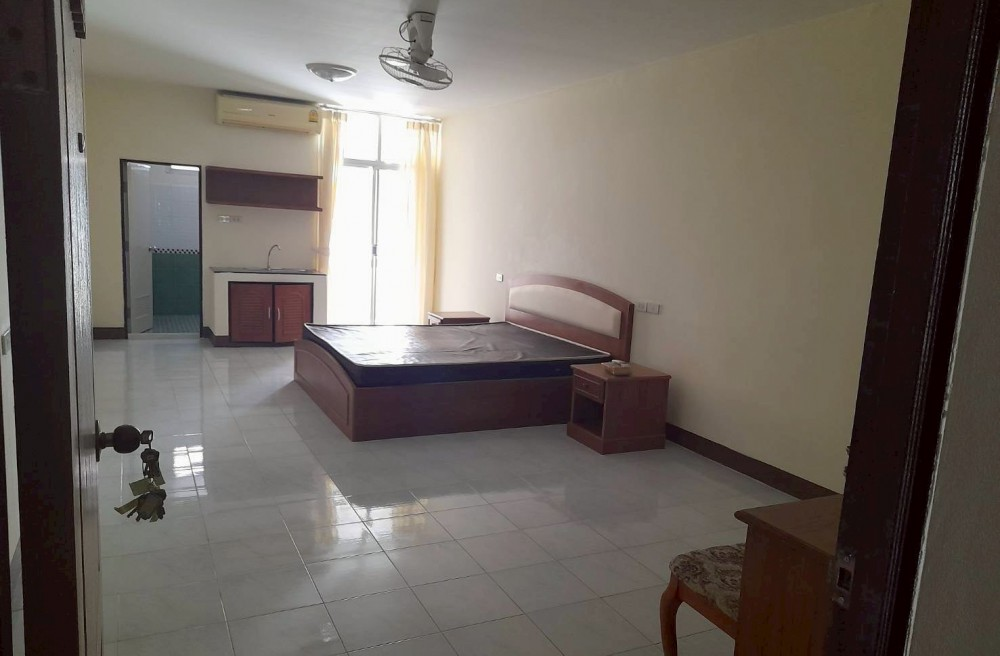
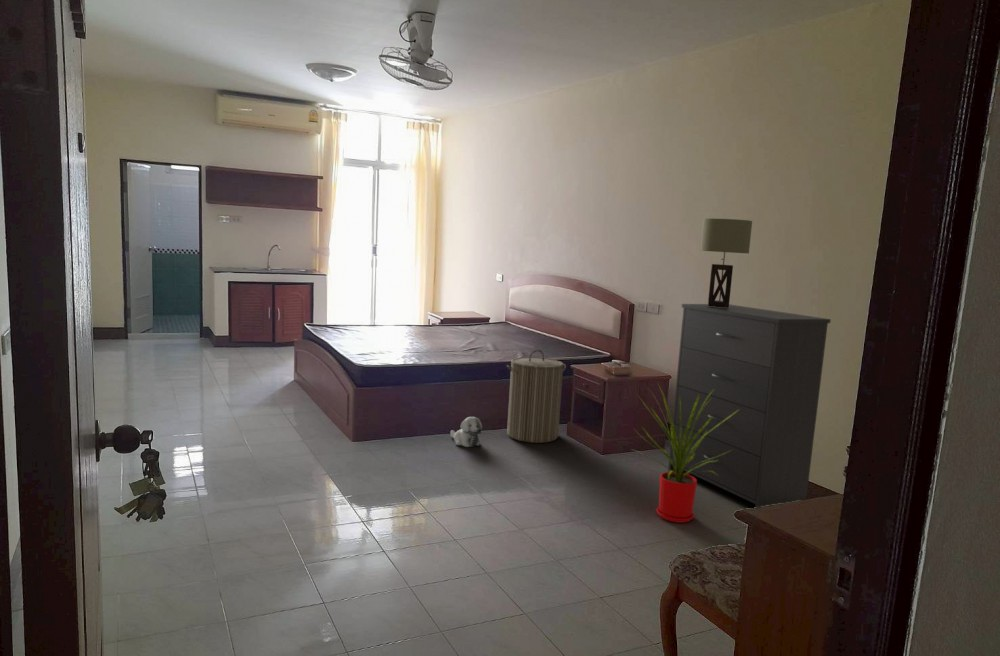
+ table lamp [700,218,753,308]
+ dresser [667,303,832,508]
+ laundry hamper [506,349,567,444]
+ plush toy [450,416,483,448]
+ house plant [630,381,737,524]
